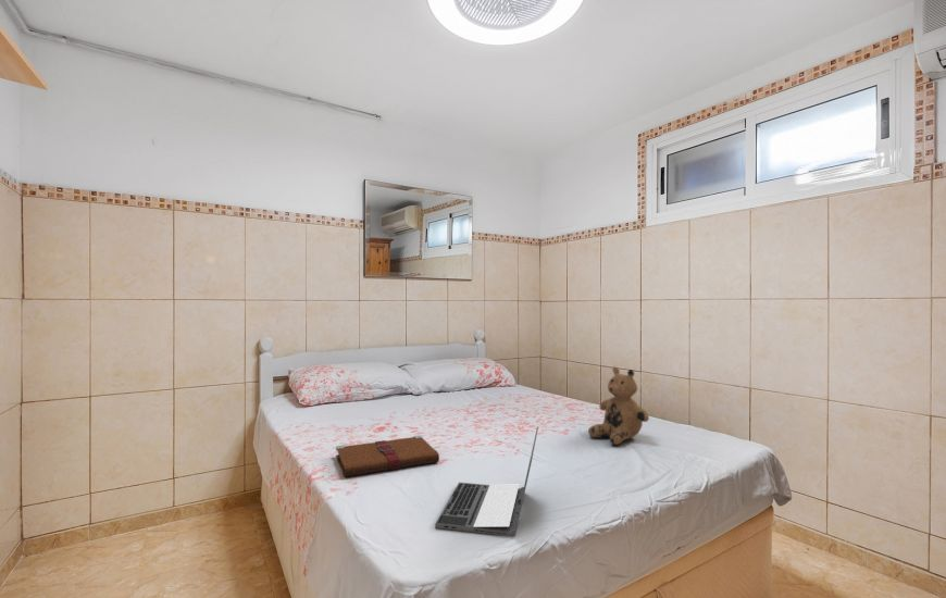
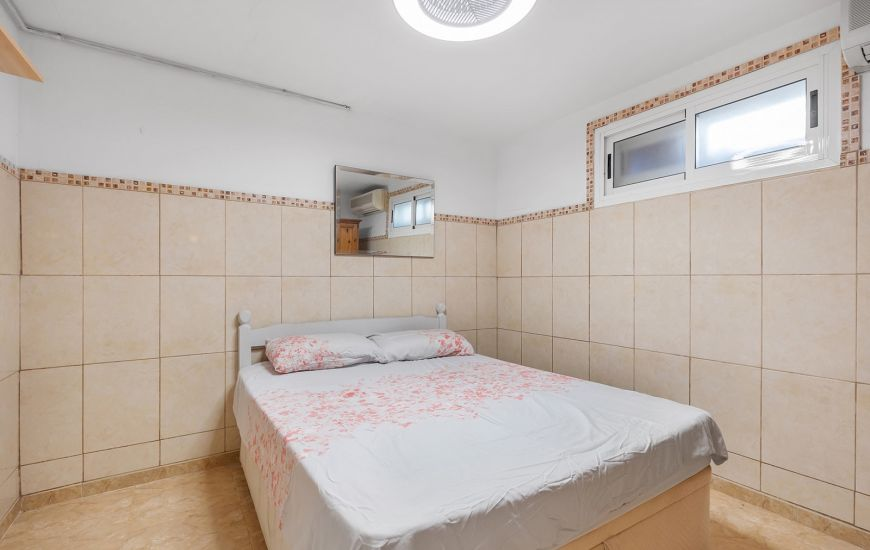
- book [335,434,440,477]
- teddy bear [587,366,650,446]
- laptop [434,426,539,537]
